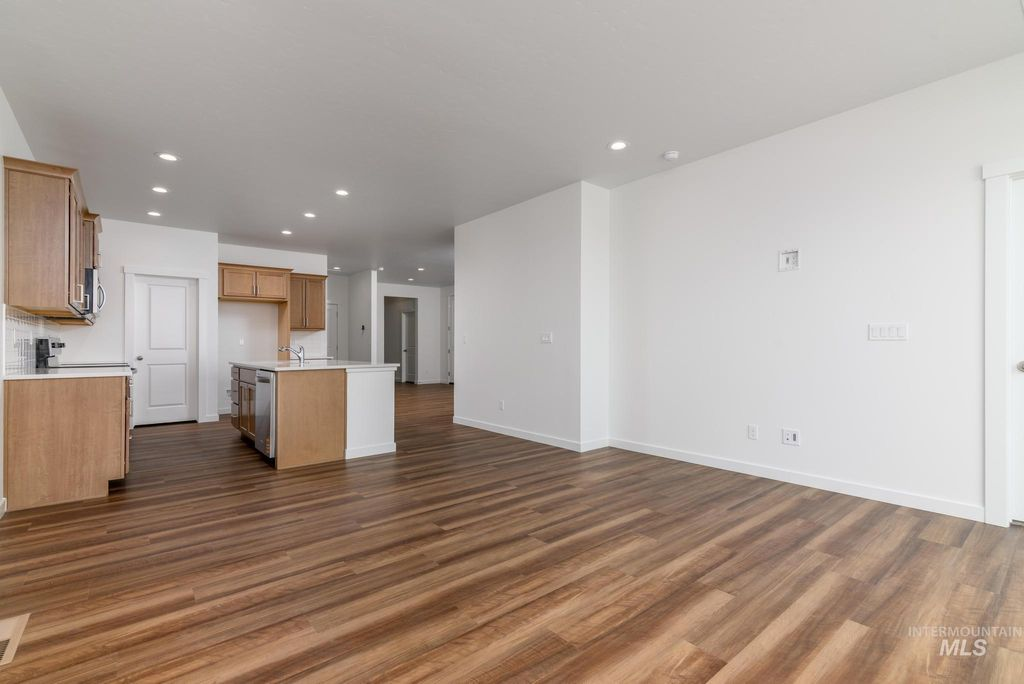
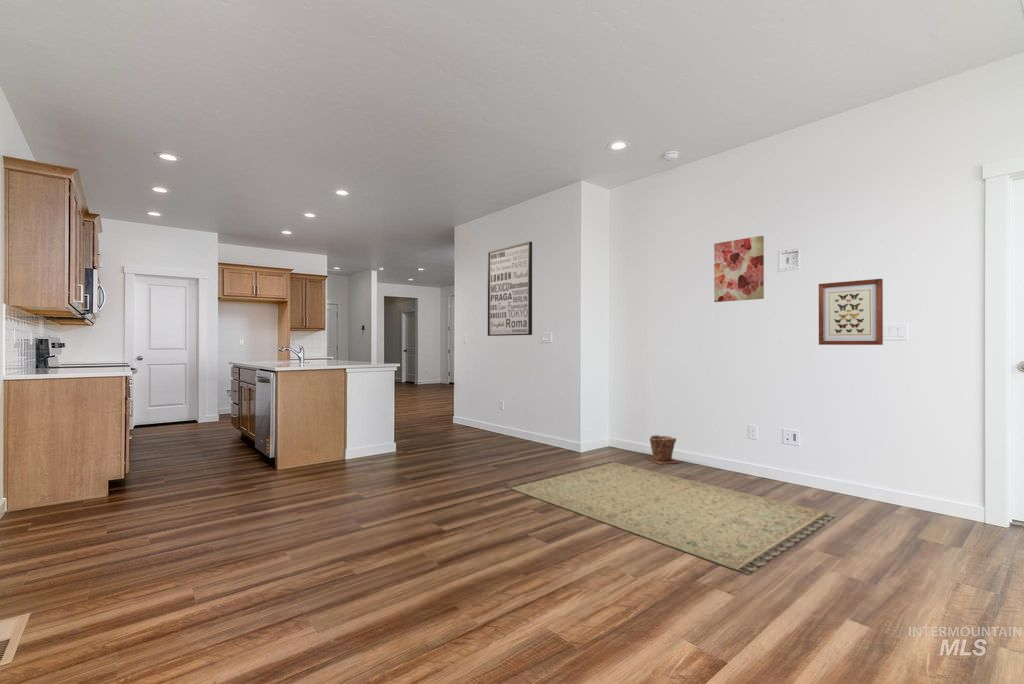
+ plant pot [646,434,679,465]
+ wall art [818,278,884,346]
+ wall art [487,240,533,337]
+ rug [504,460,837,575]
+ wall art [713,235,765,303]
